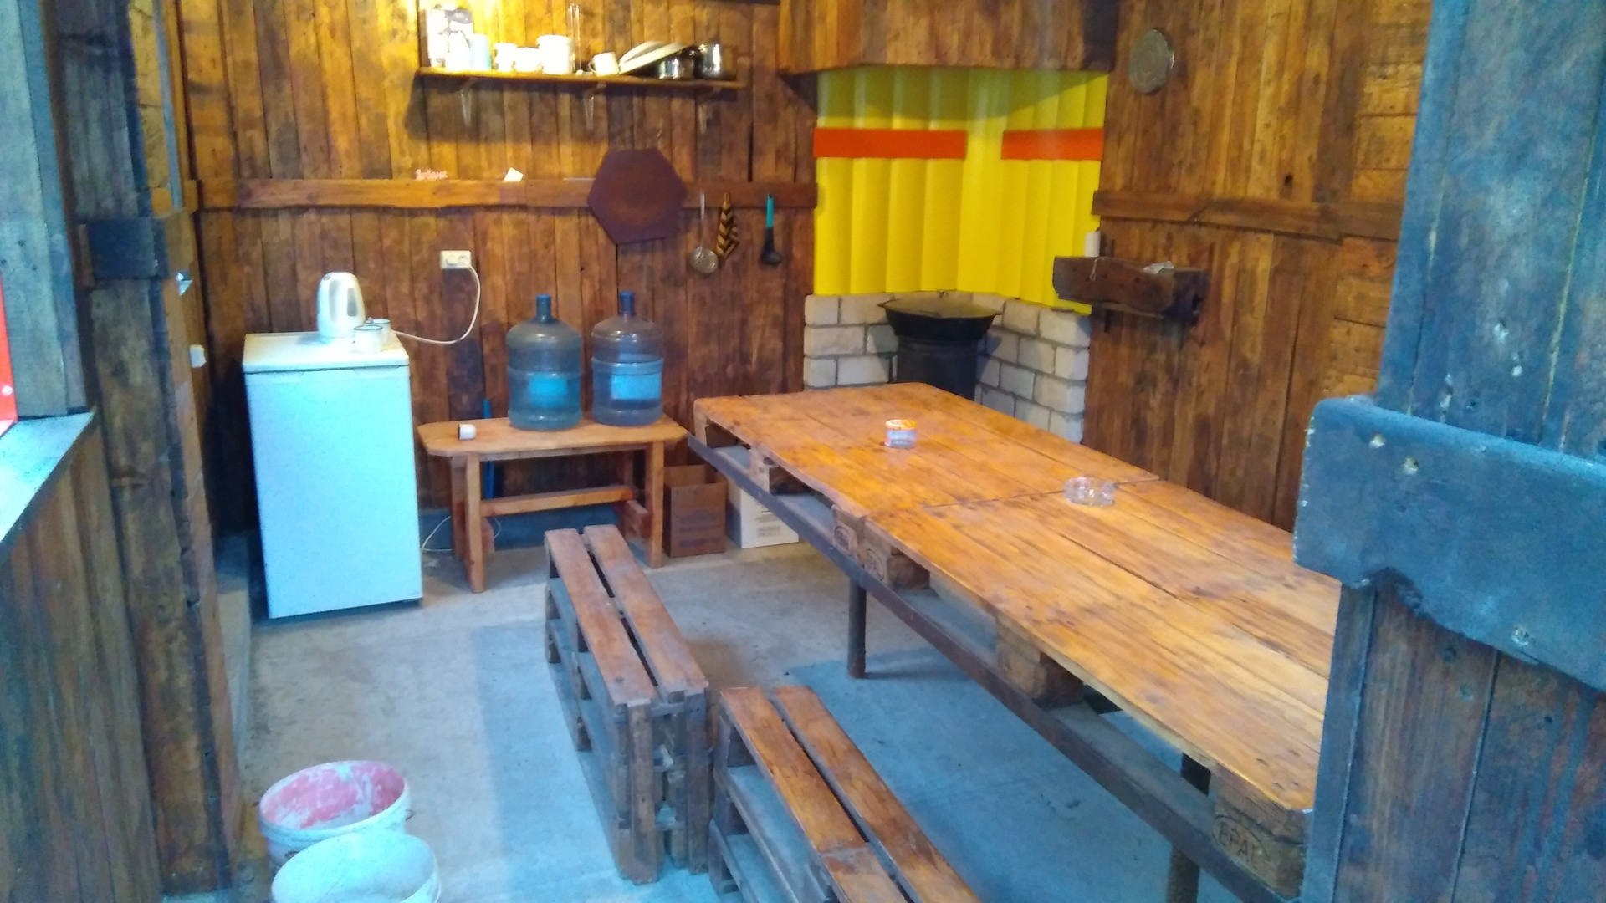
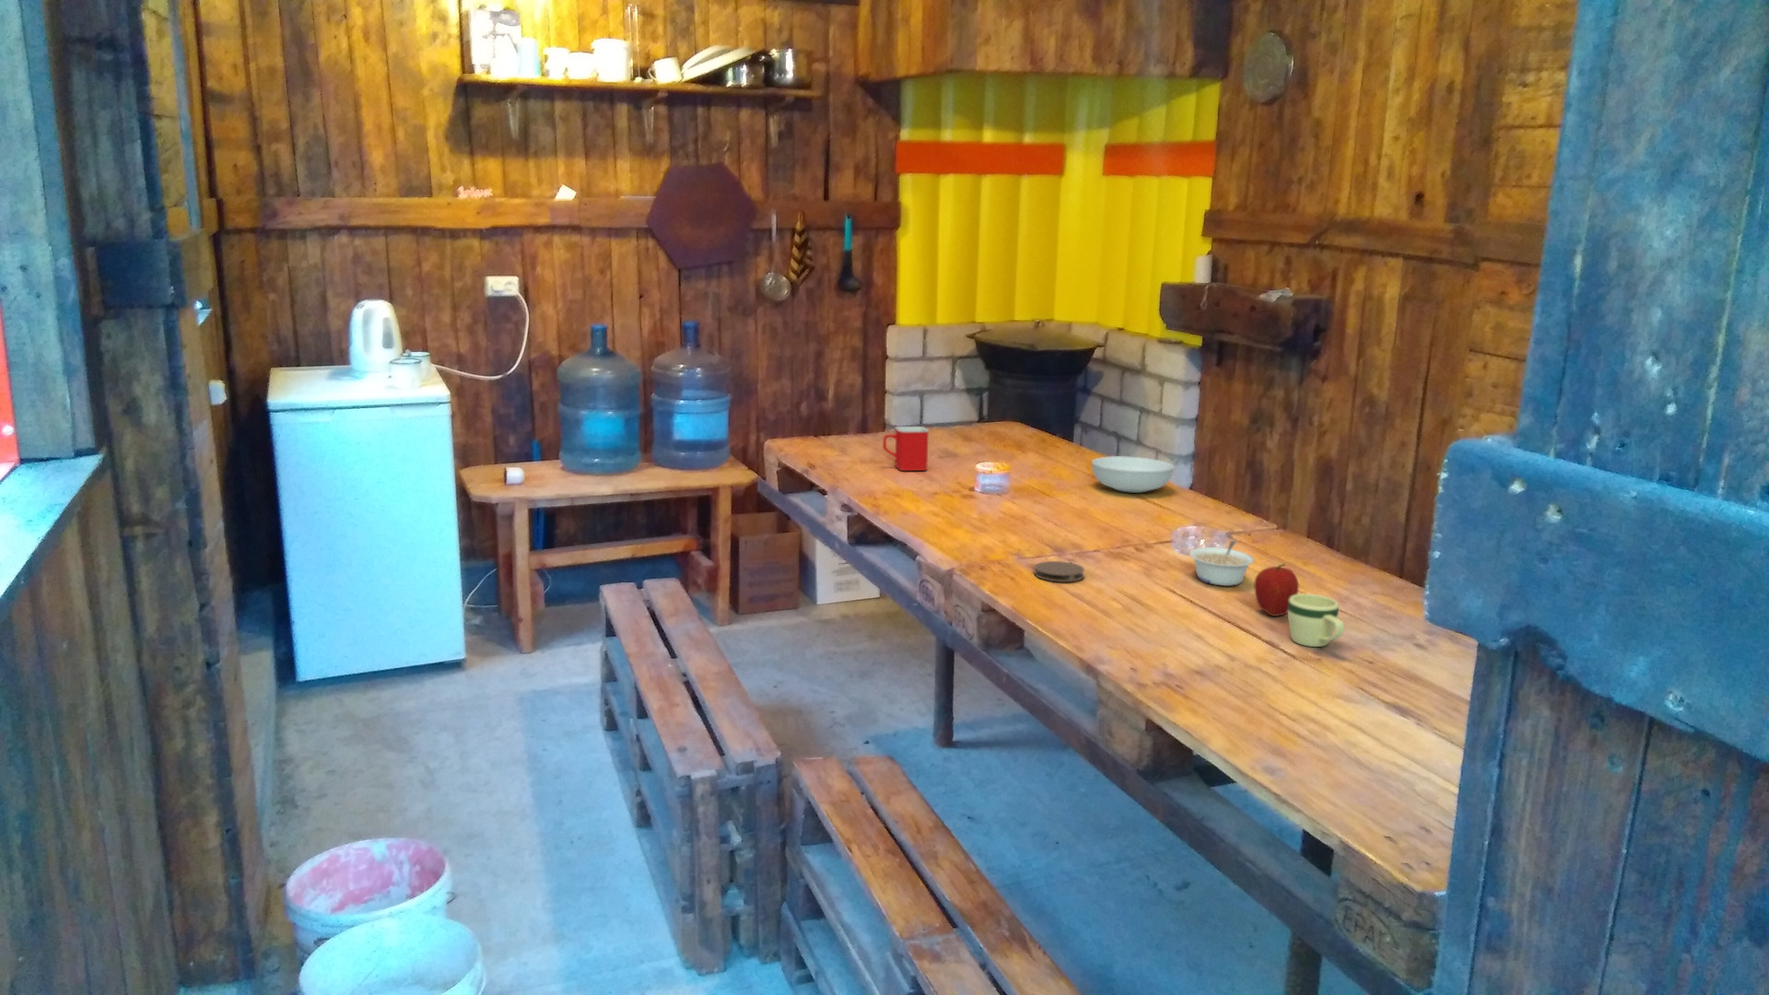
+ coaster [1033,560,1085,583]
+ mug [1287,593,1345,648]
+ fruit [1253,562,1299,617]
+ mug [882,425,929,471]
+ legume [1188,539,1255,587]
+ serving bowl [1091,456,1175,493]
